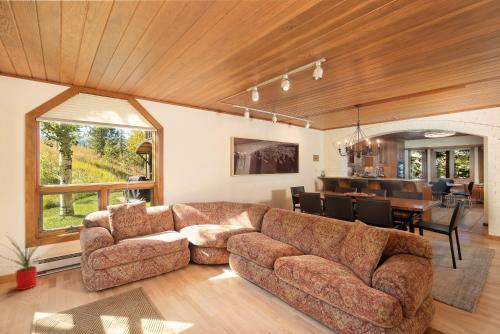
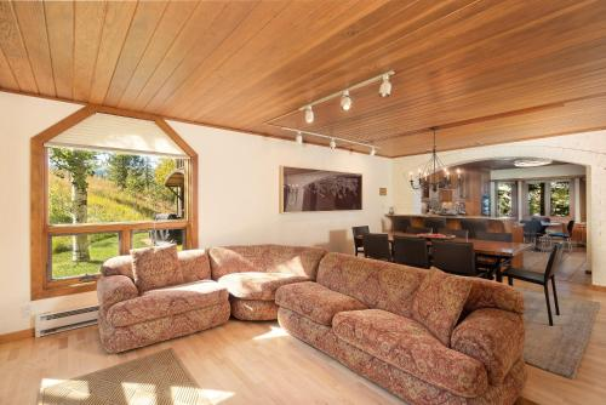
- house plant [0,227,54,291]
